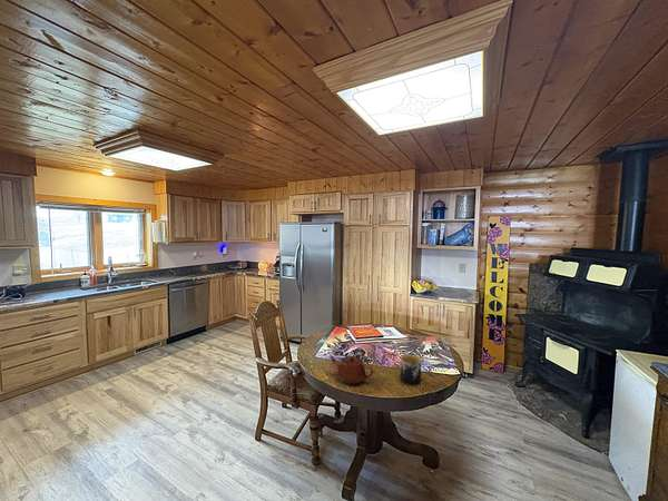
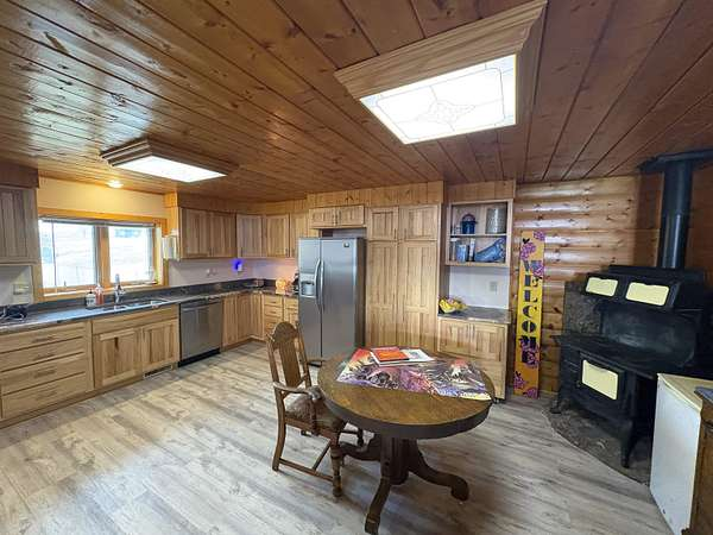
- mug [400,353,423,386]
- teapot [328,354,375,385]
